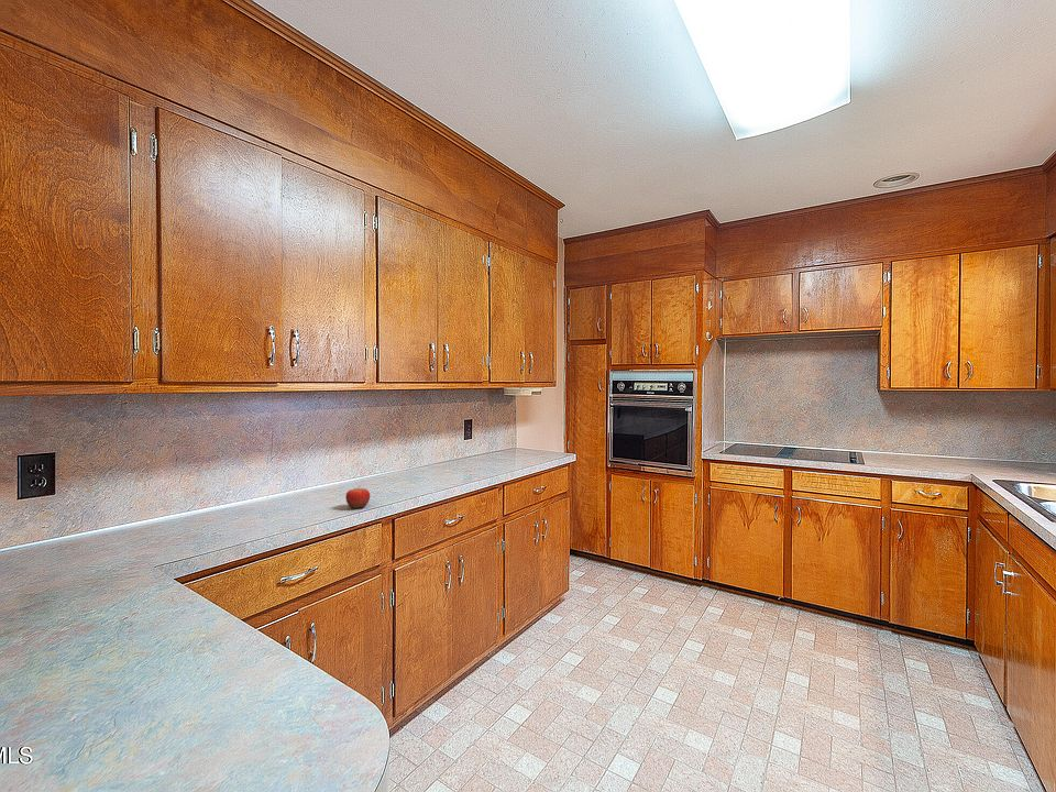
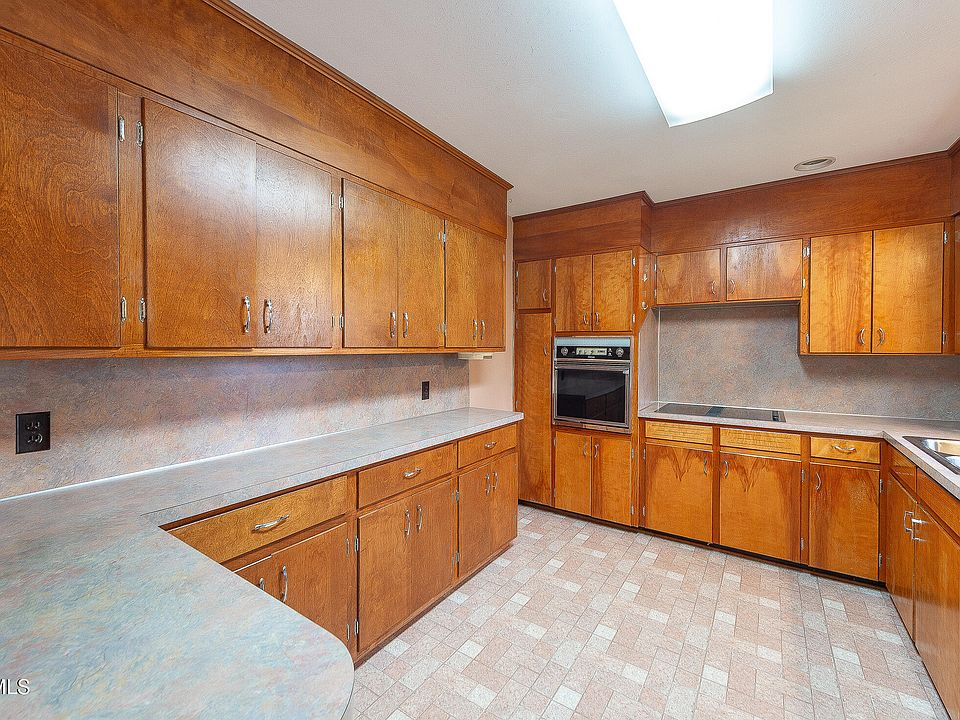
- fruit [344,485,371,509]
